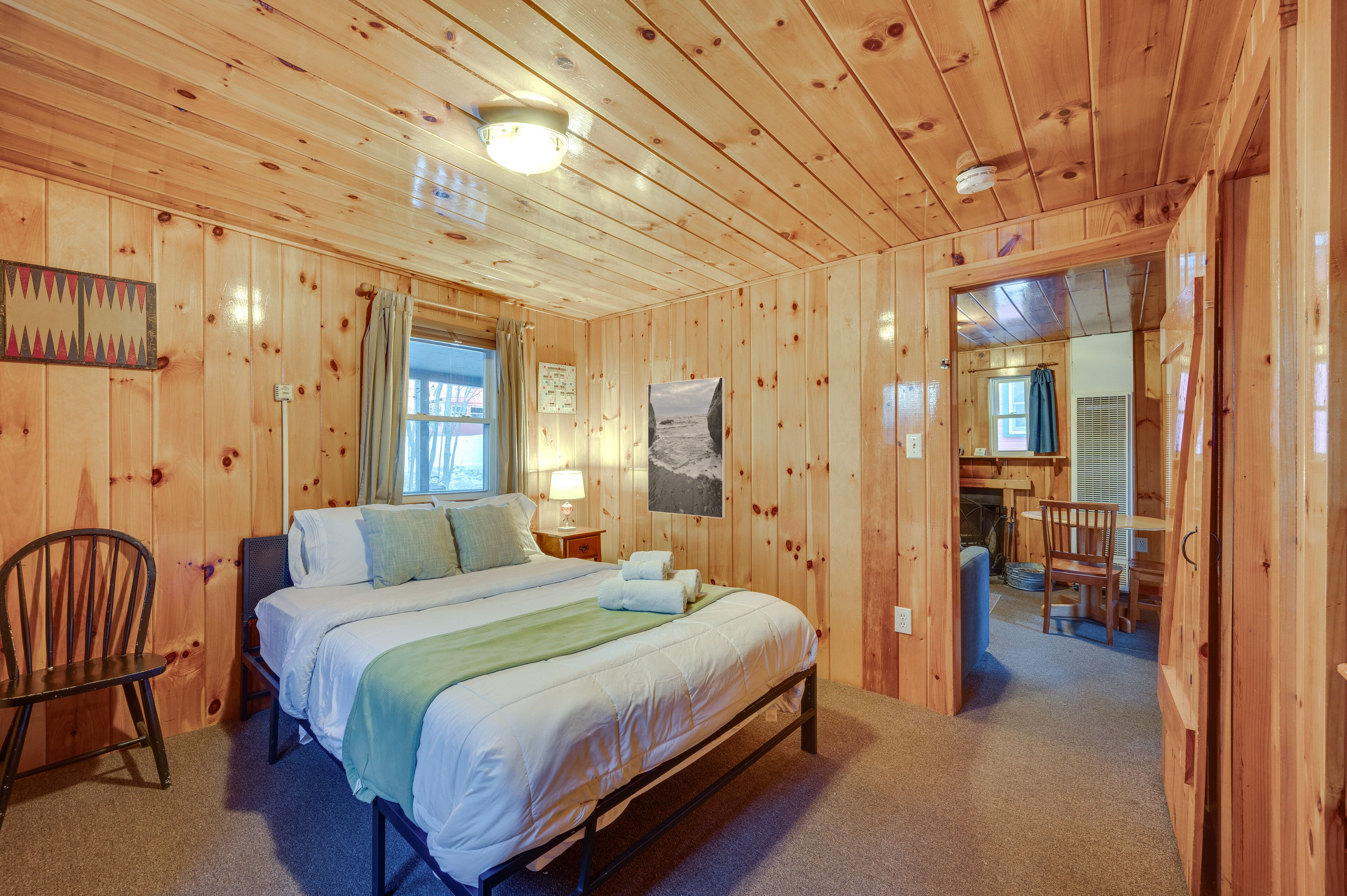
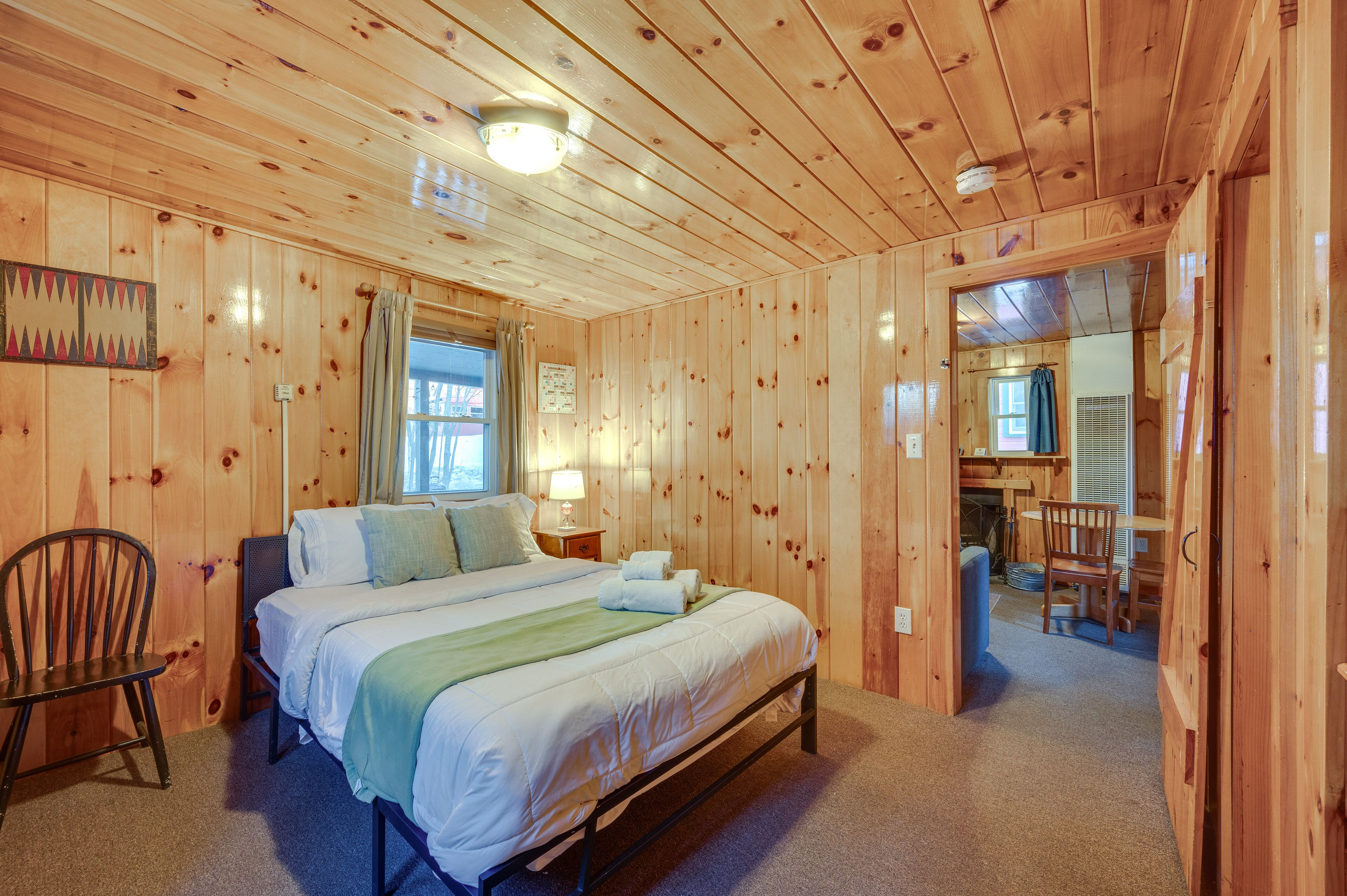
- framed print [648,377,726,519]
